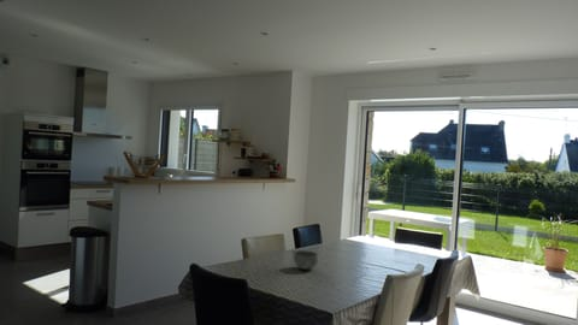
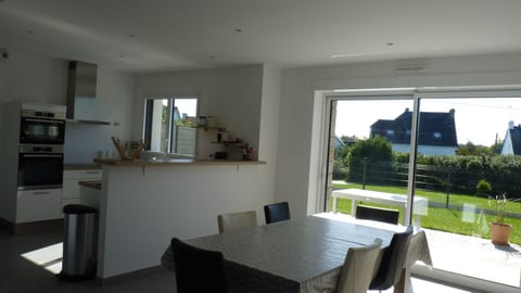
- bowl [293,249,319,271]
